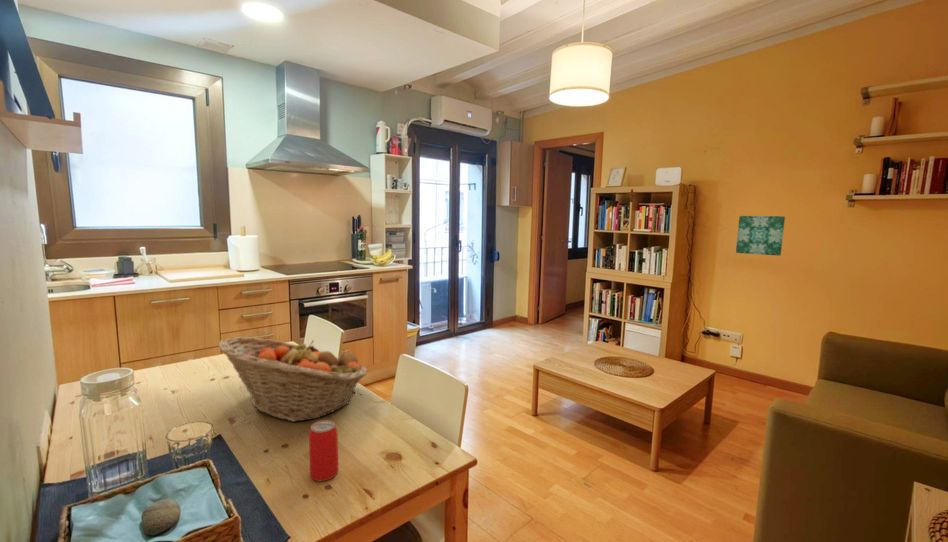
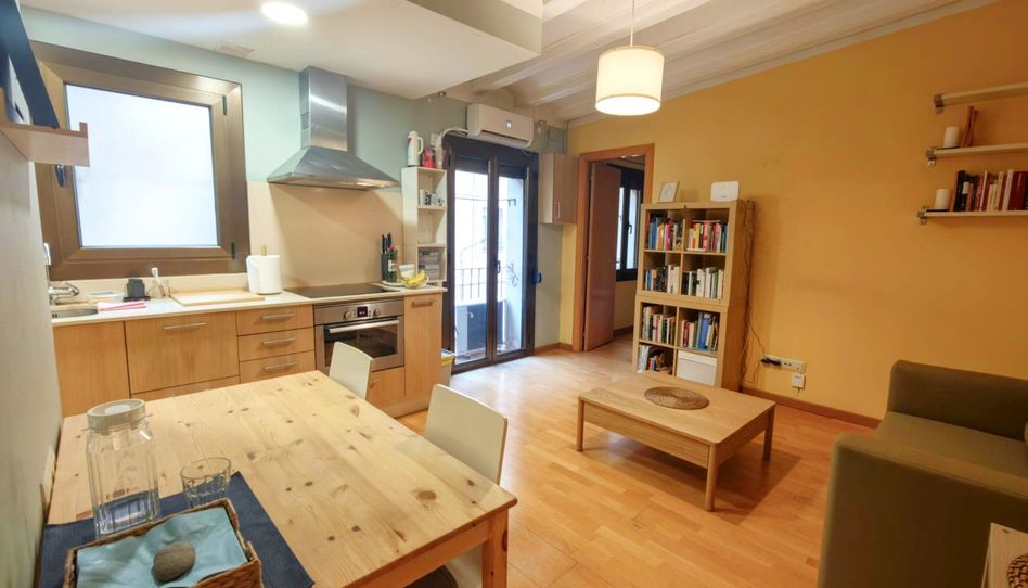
- wall art [735,215,786,257]
- fruit basket [218,336,368,423]
- beverage can [308,419,339,482]
